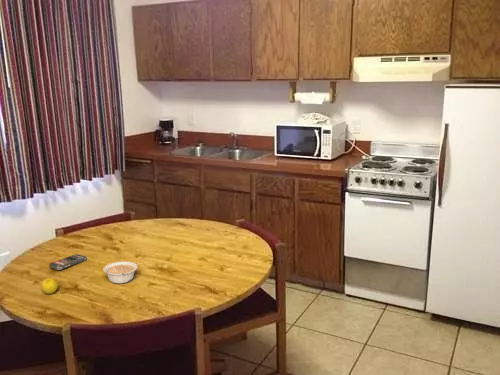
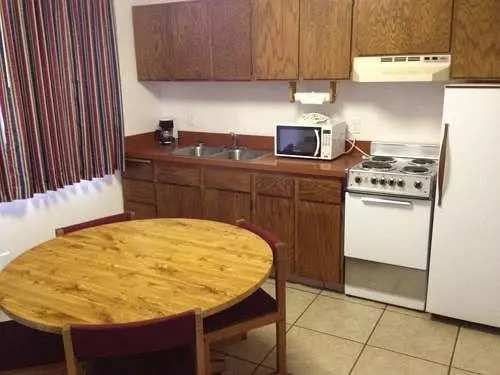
- fruit [40,277,59,295]
- legume [102,260,138,285]
- smartphone [48,253,88,271]
